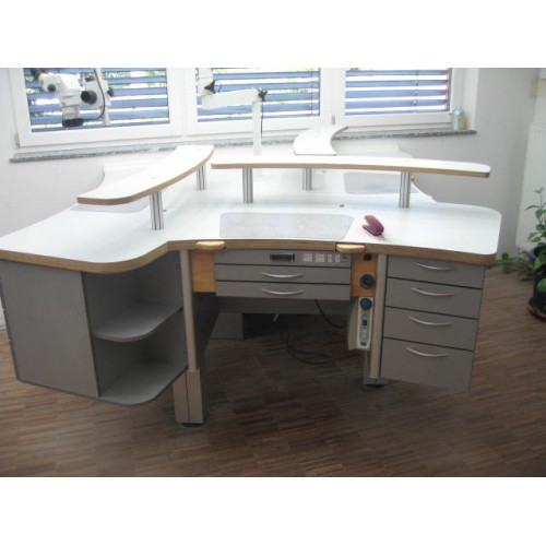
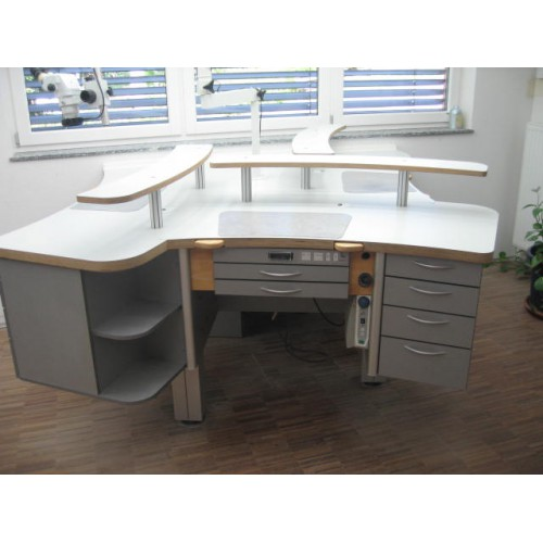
- stapler [361,214,385,236]
